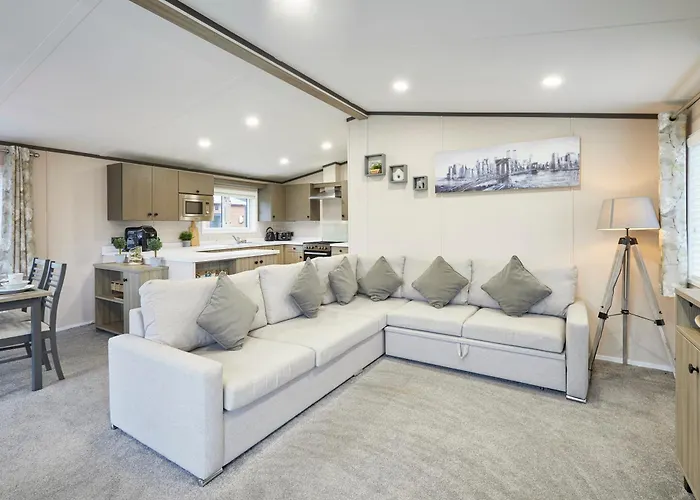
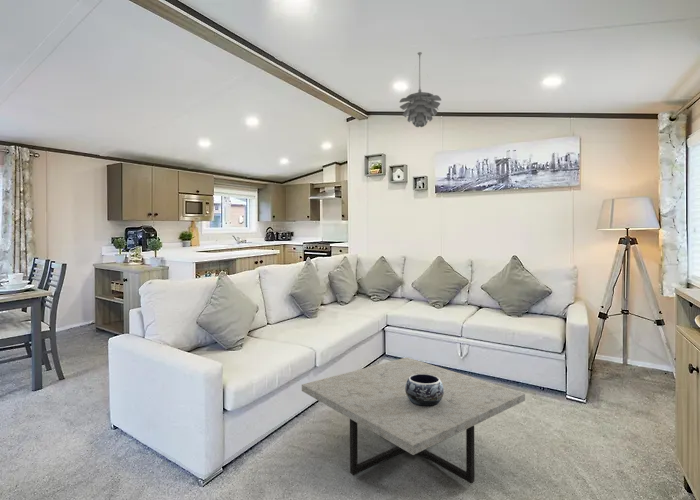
+ decorative bowl [405,374,444,407]
+ pendant light [399,51,442,128]
+ coffee table [301,356,526,484]
